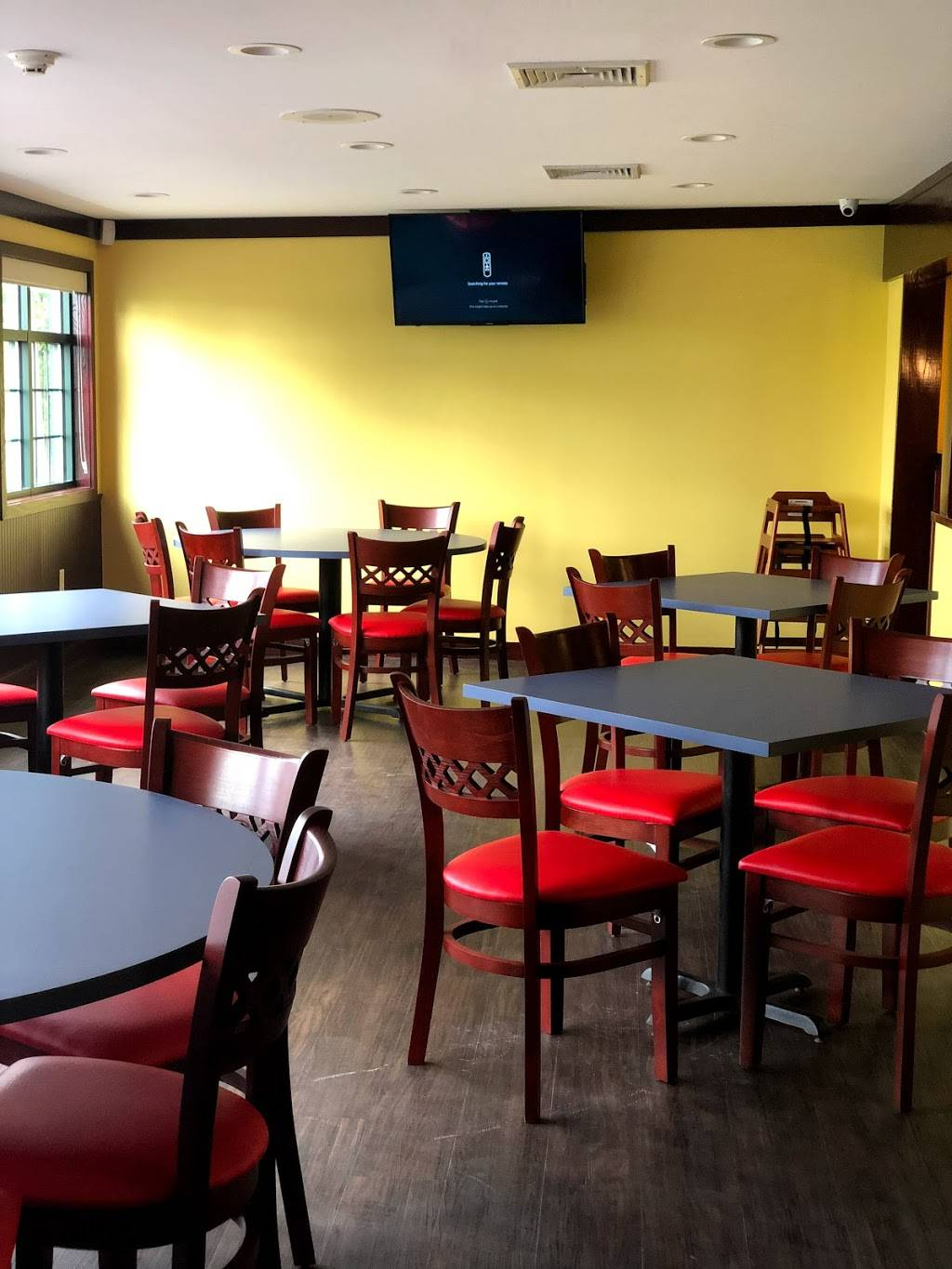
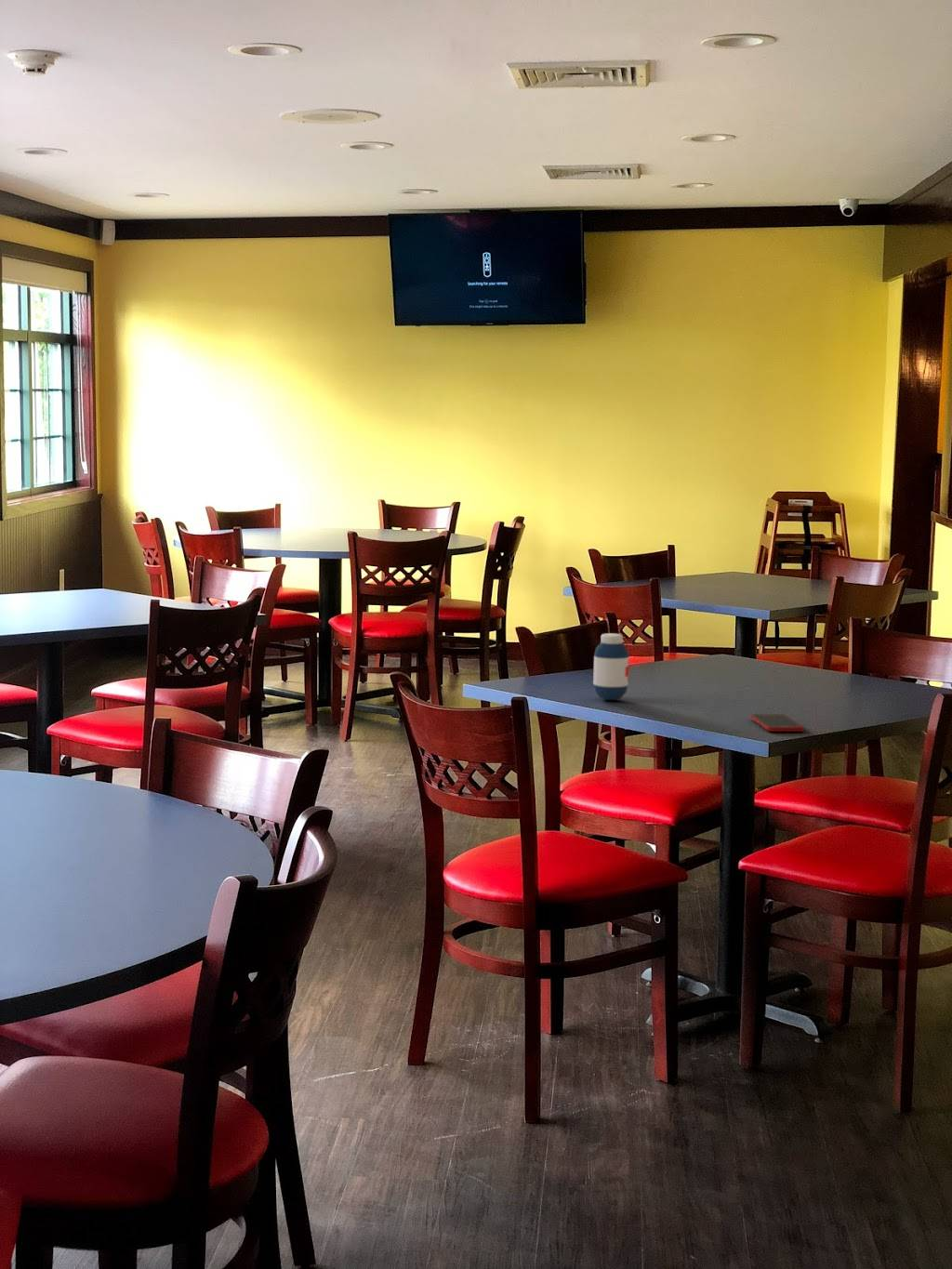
+ cell phone [749,713,805,733]
+ medicine bottle [592,632,629,701]
